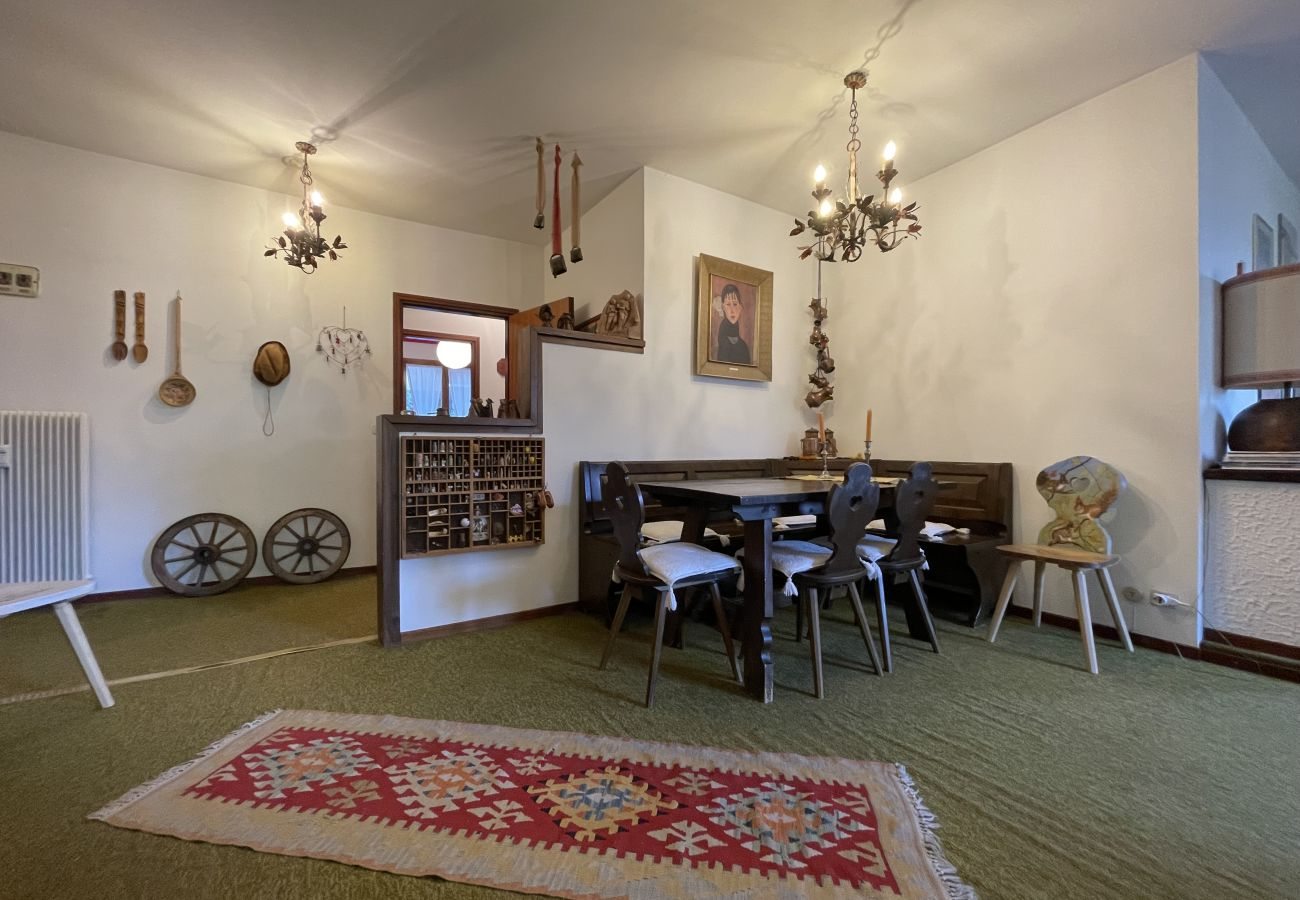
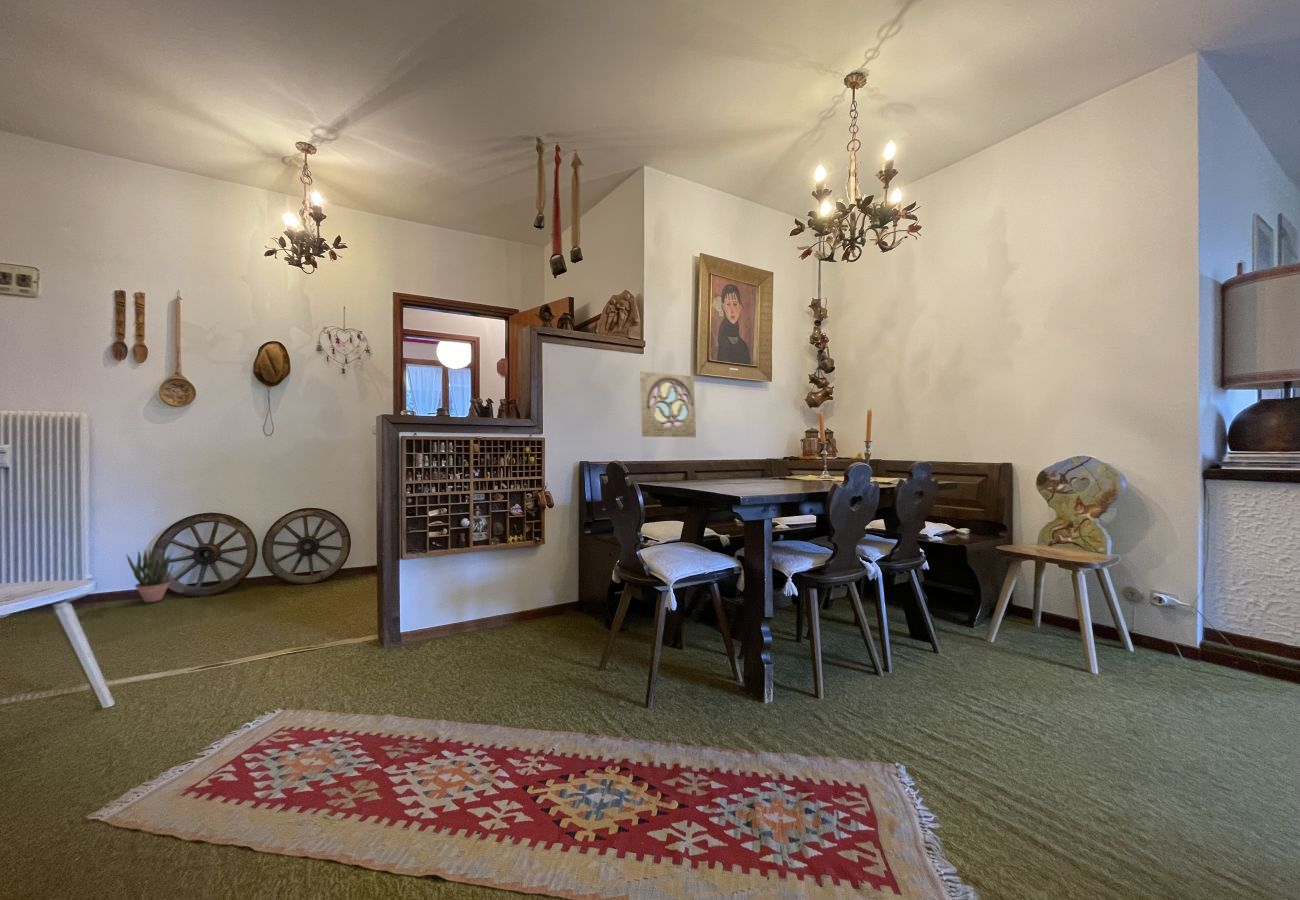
+ wall ornament [639,371,697,438]
+ potted plant [125,549,174,604]
